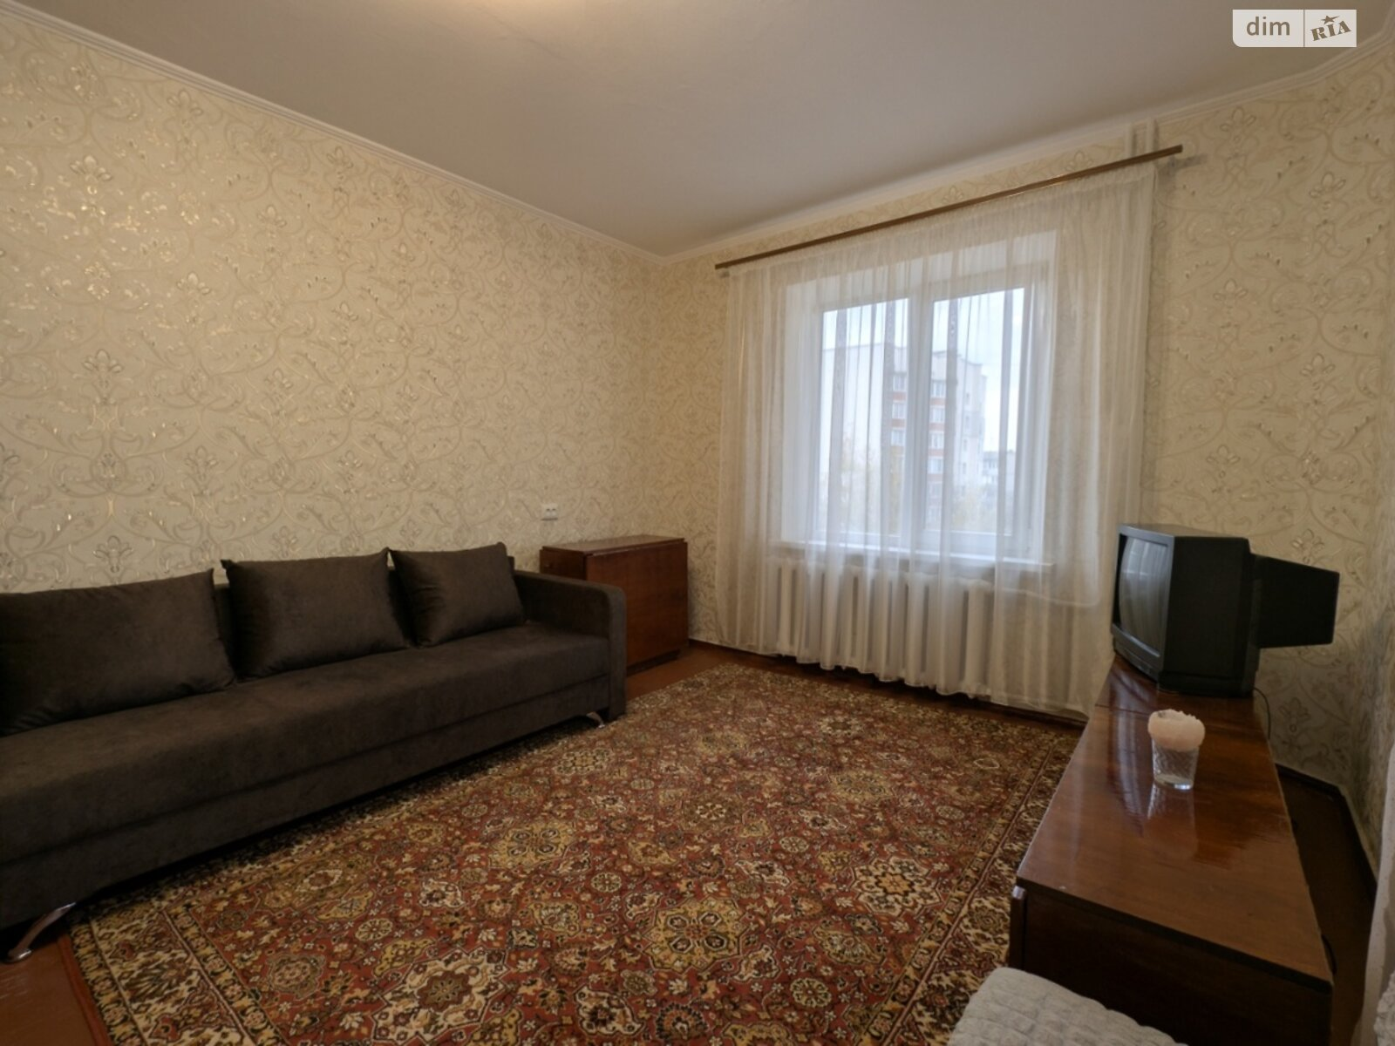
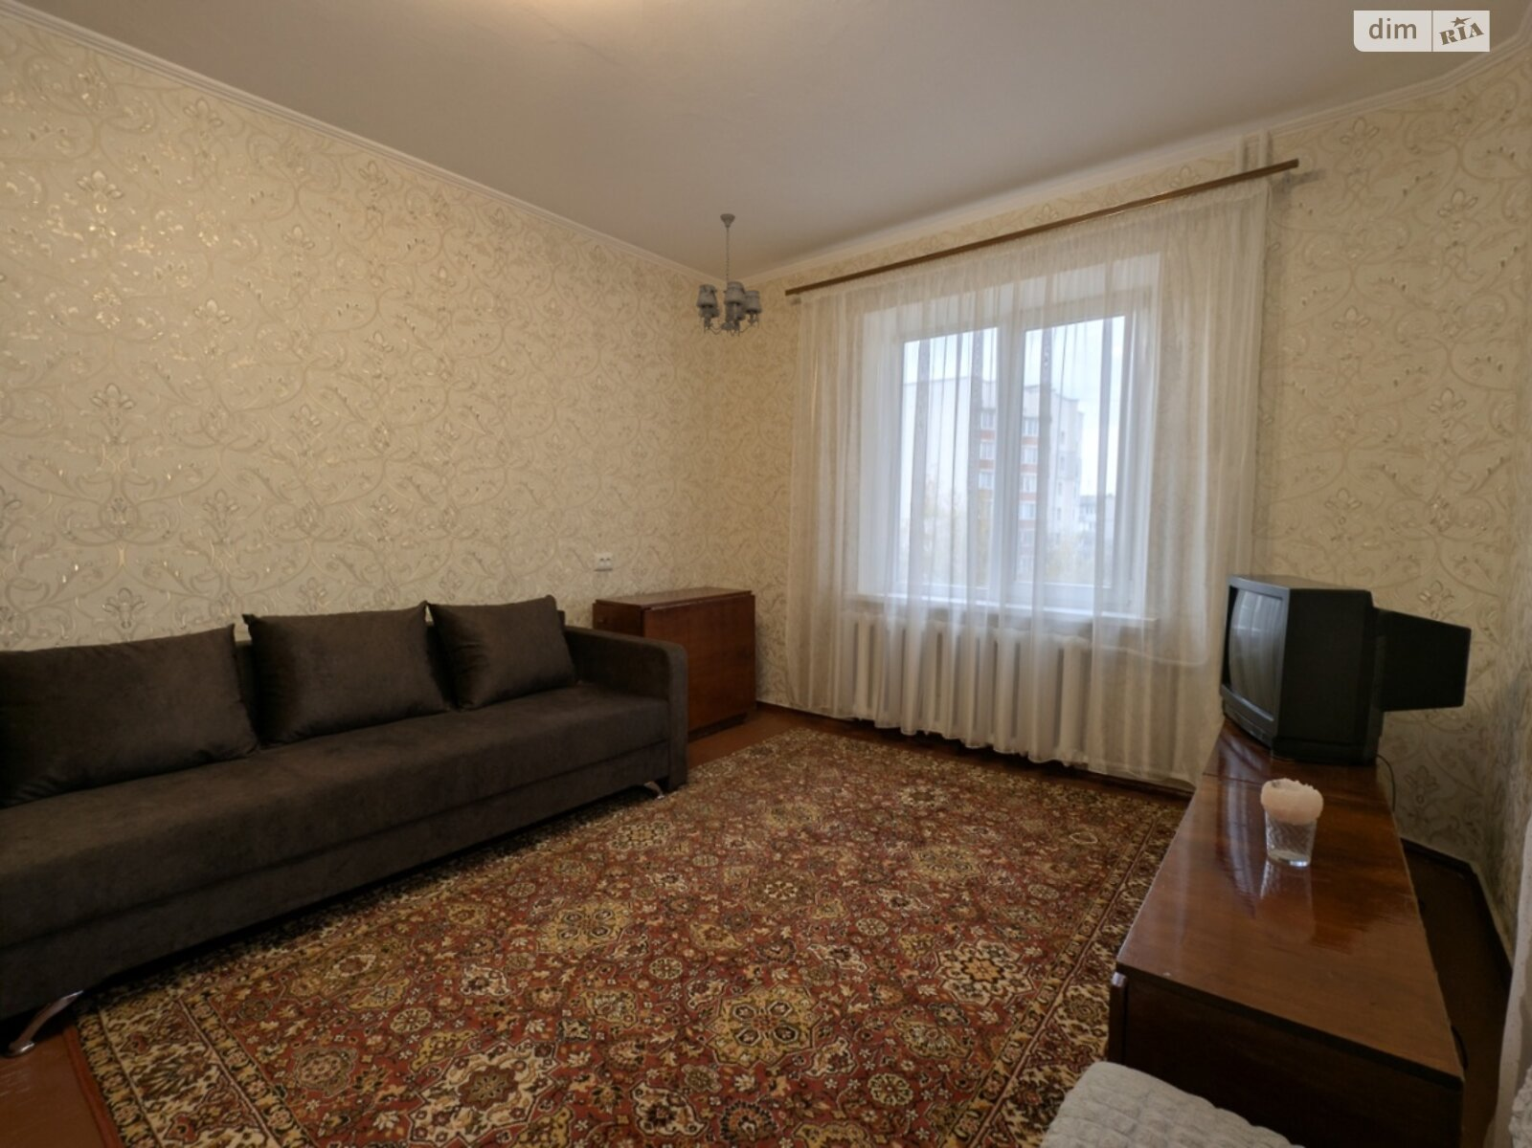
+ chandelier [695,212,764,338]
